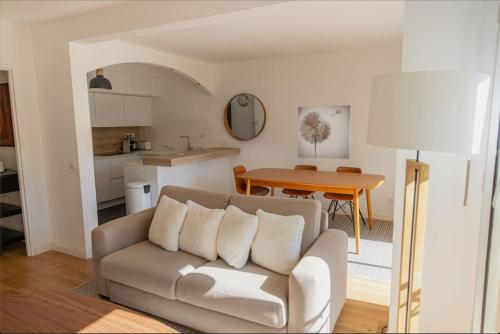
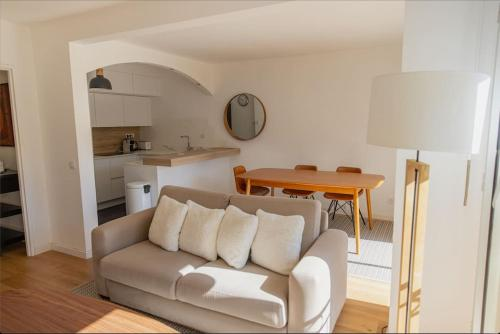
- wall art [297,104,352,160]
